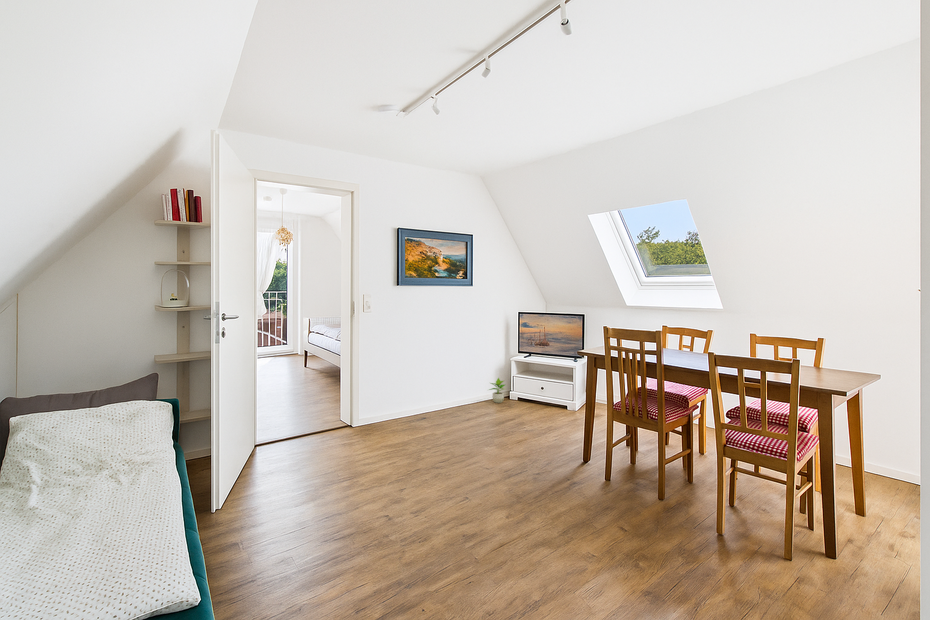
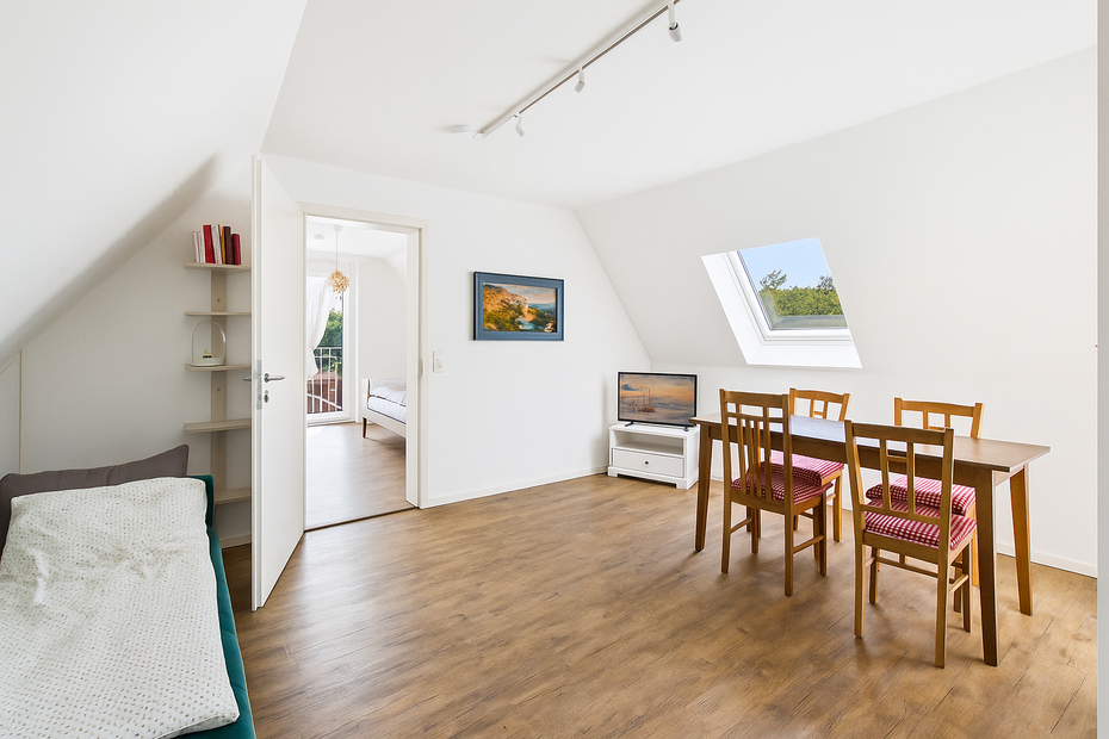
- potted plant [488,377,507,404]
